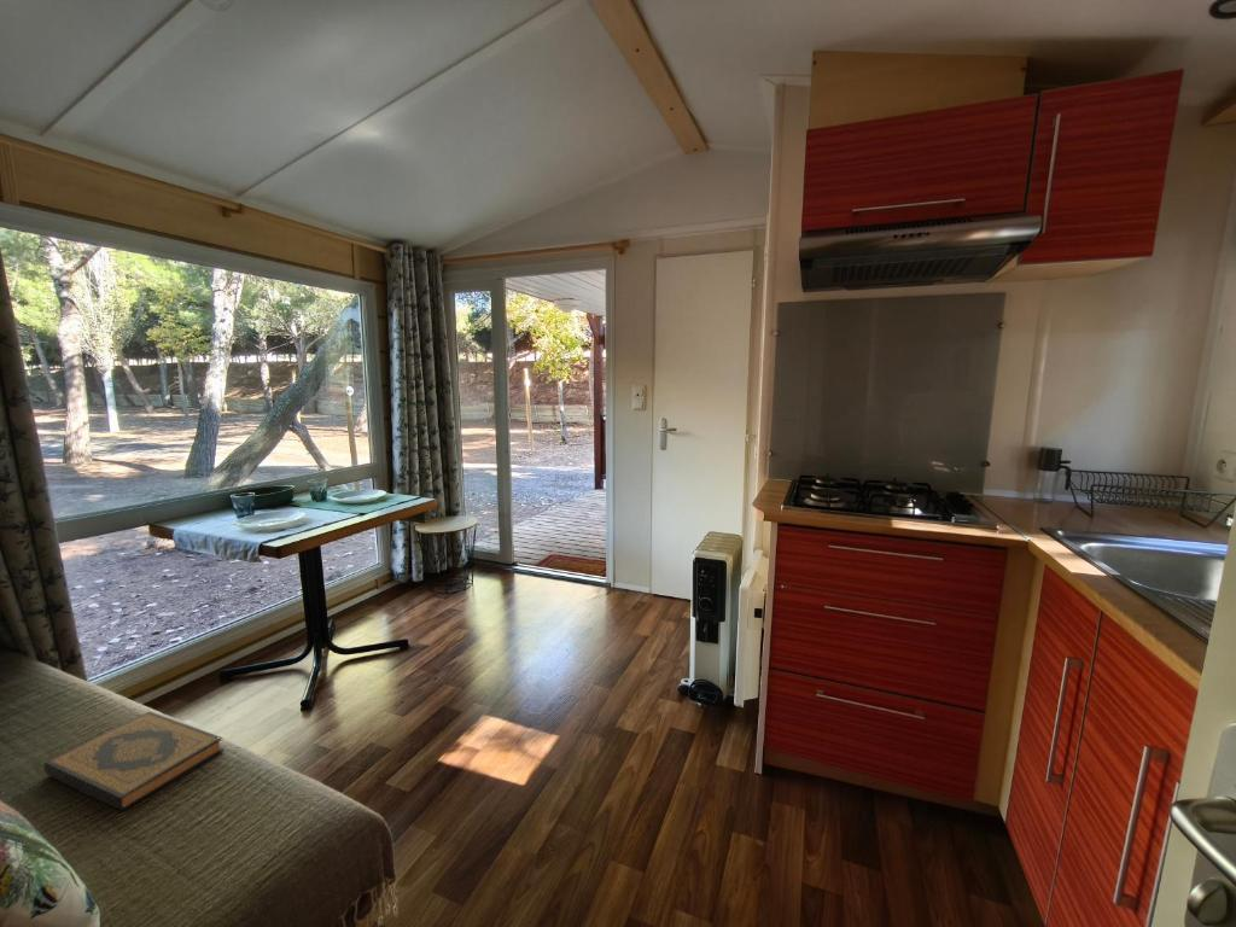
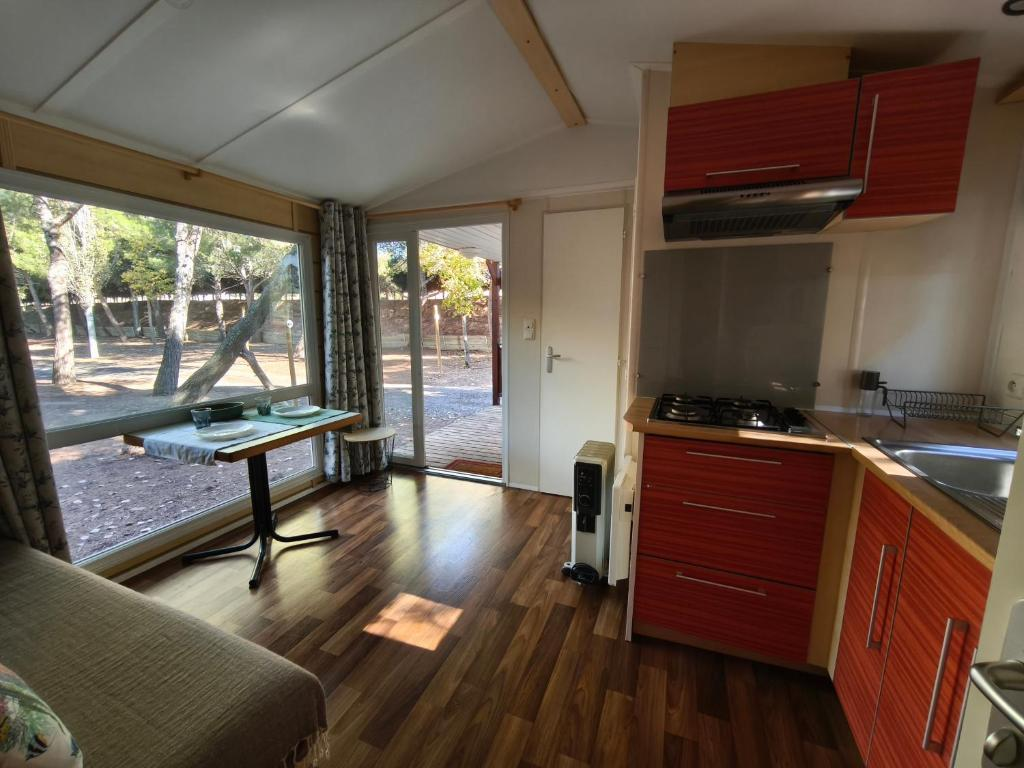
- hardback book [43,710,225,812]
